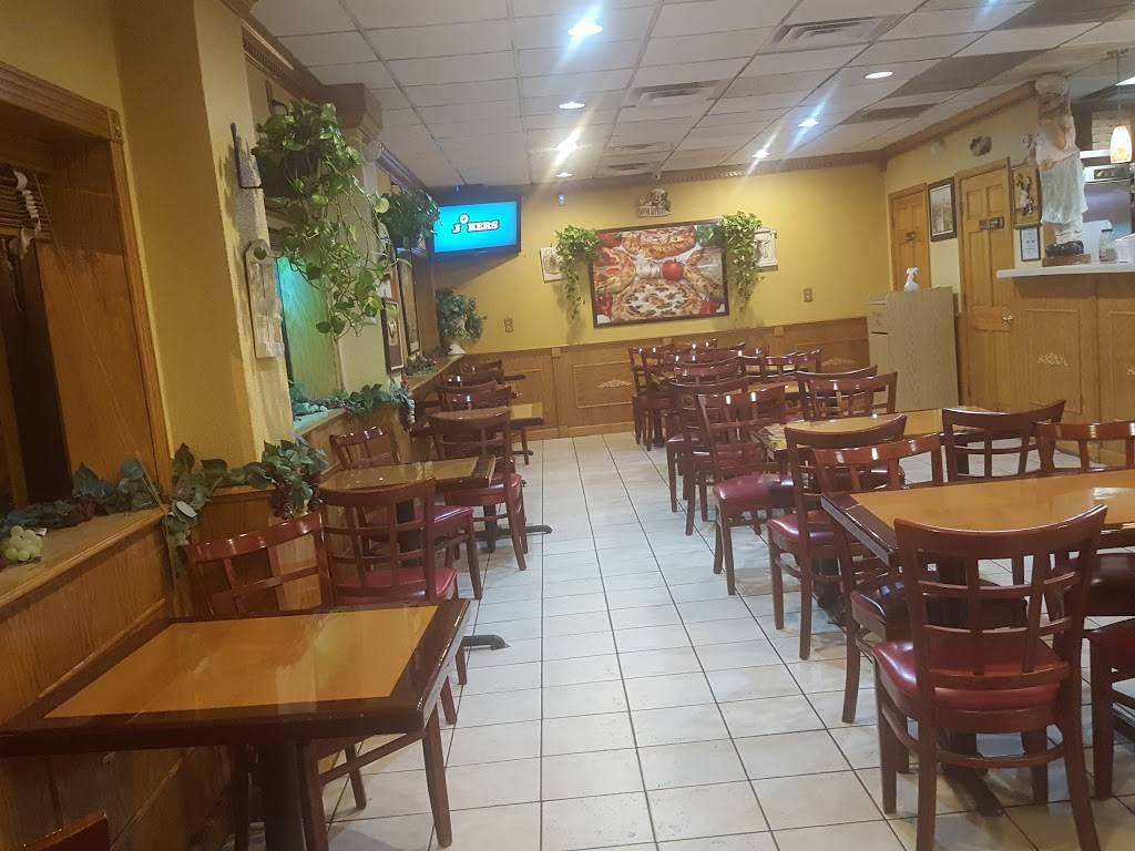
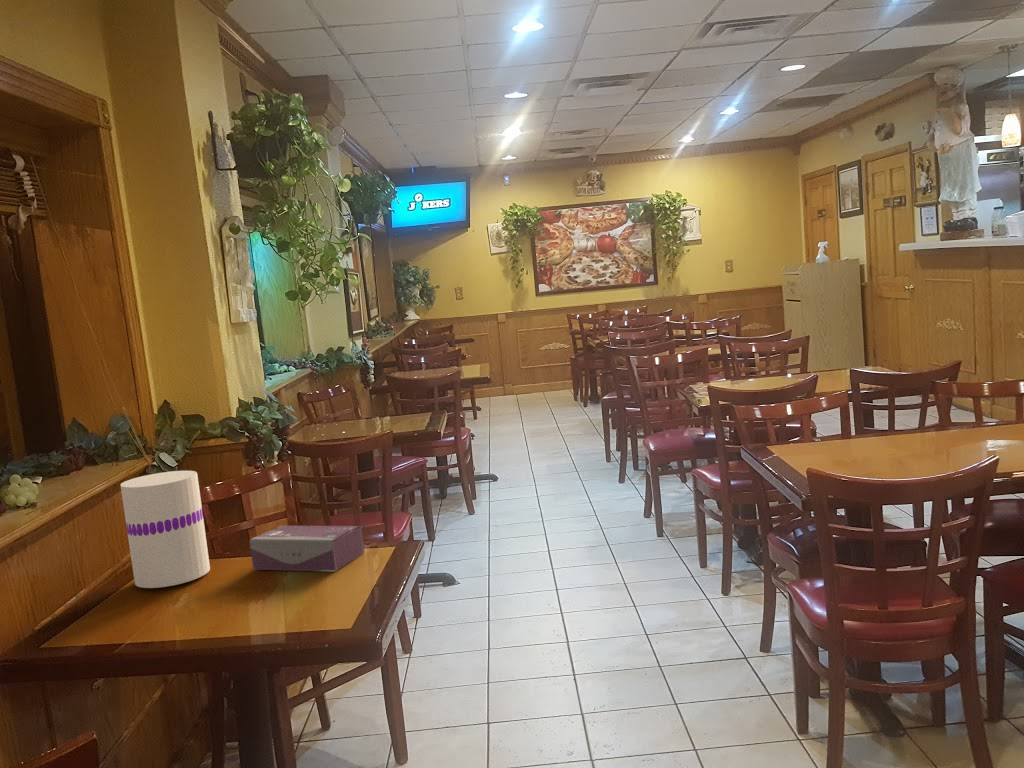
+ vase [120,470,211,589]
+ tissue box [249,525,365,573]
